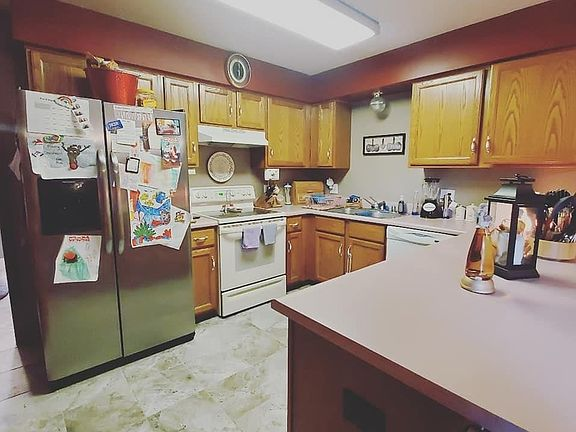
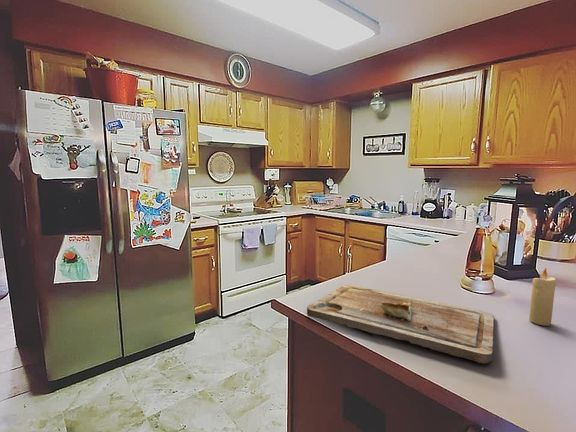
+ cutting board [306,284,495,364]
+ candle [528,267,557,327]
